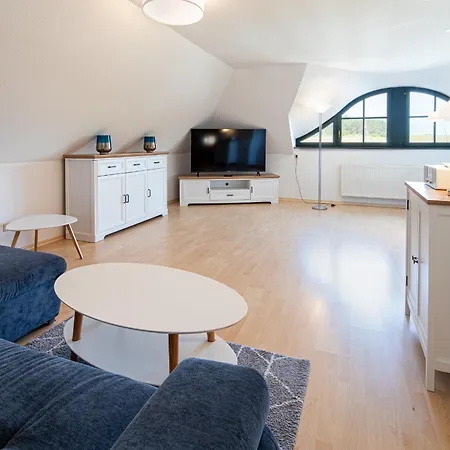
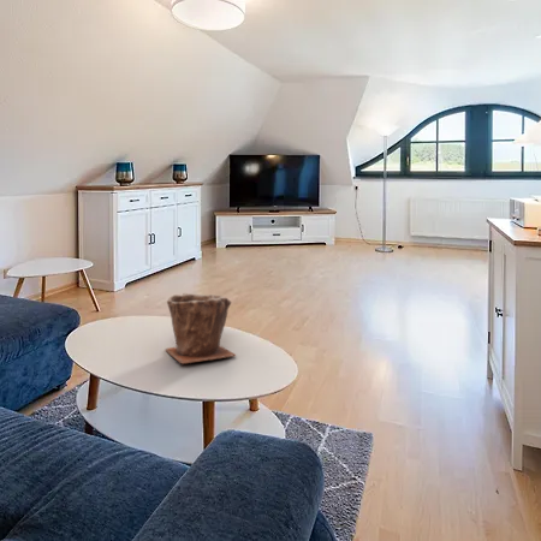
+ plant pot [165,292,238,364]
